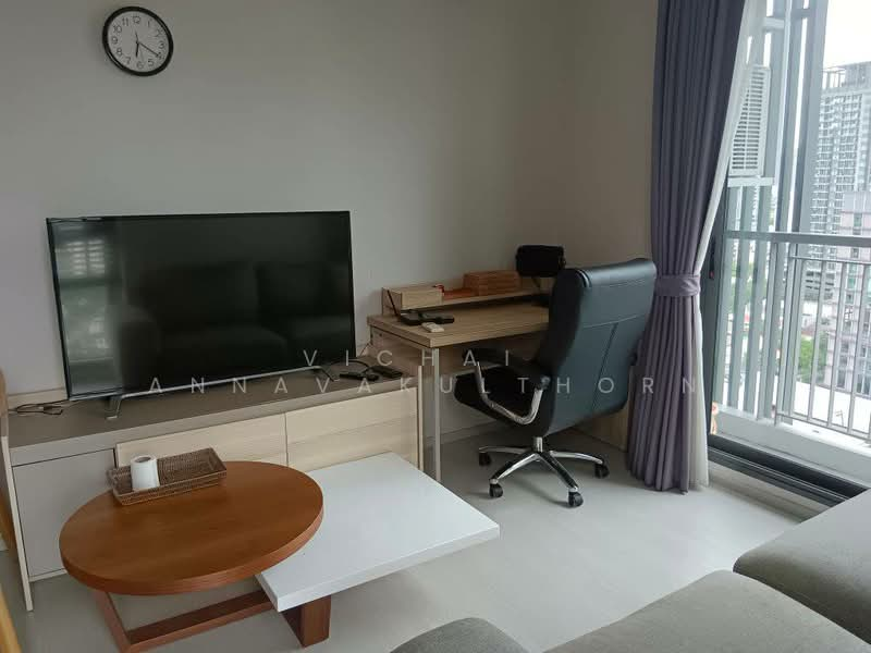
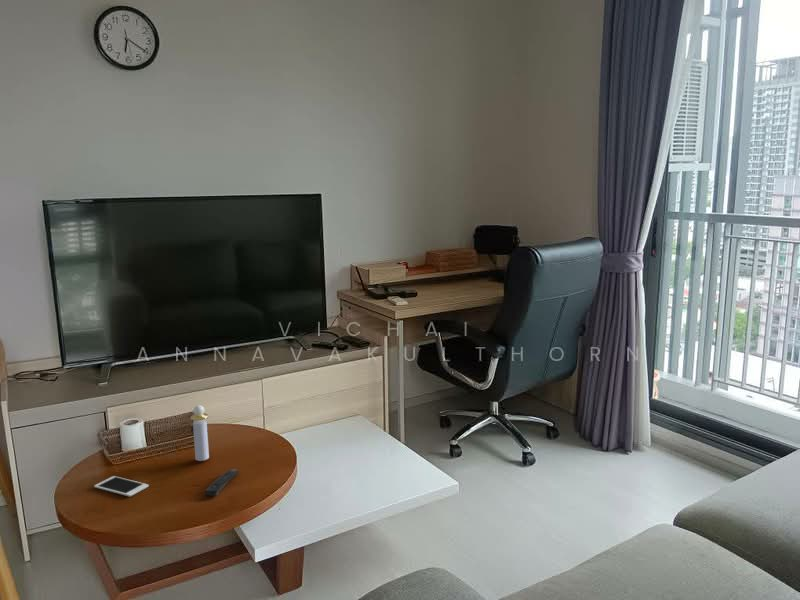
+ cell phone [93,475,149,498]
+ remote control [204,468,240,496]
+ perfume bottle [190,404,210,462]
